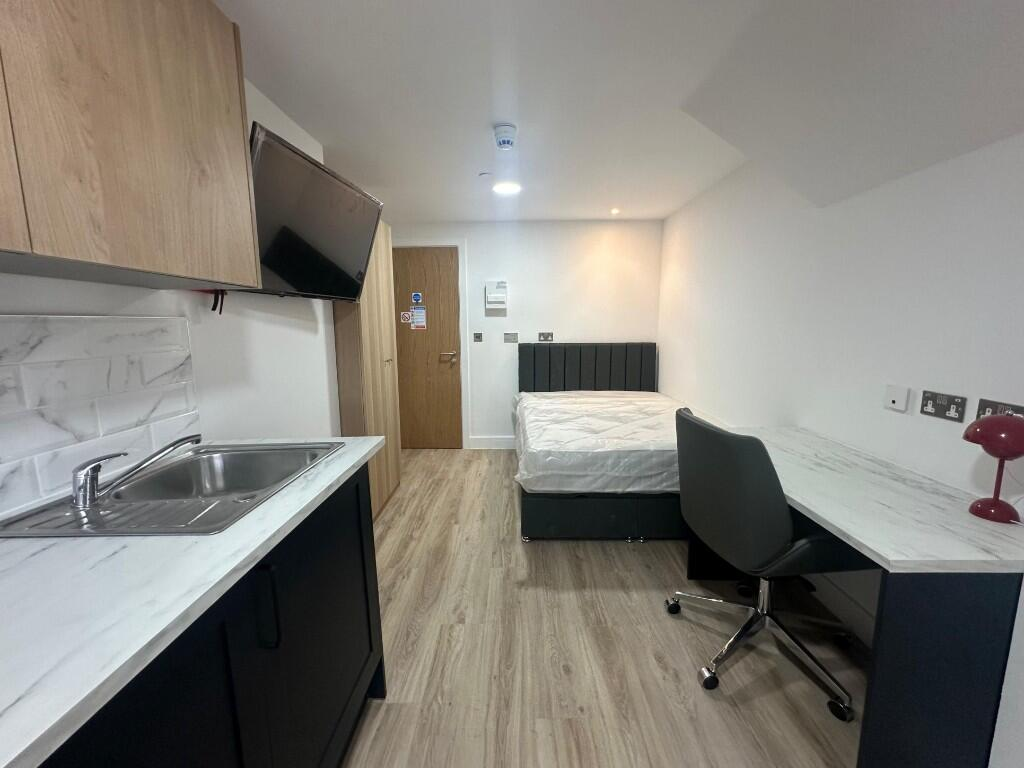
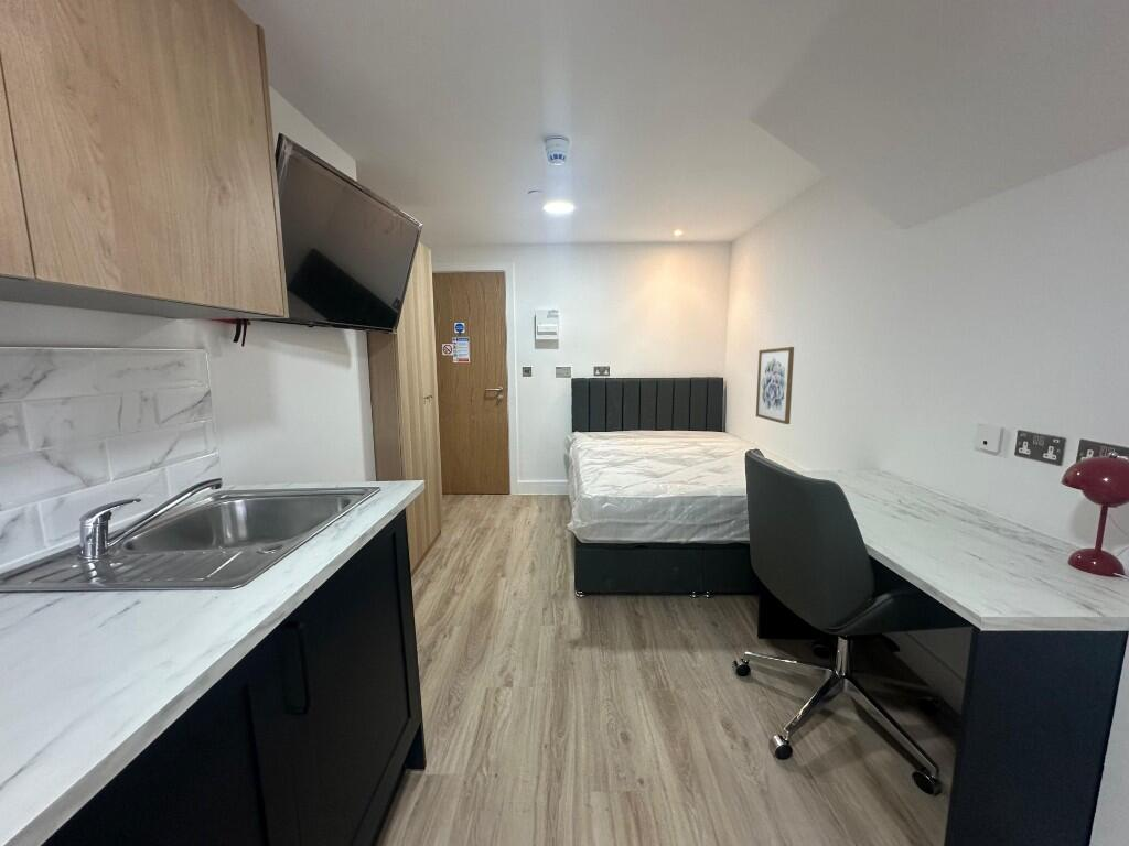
+ wall art [755,346,795,425]
